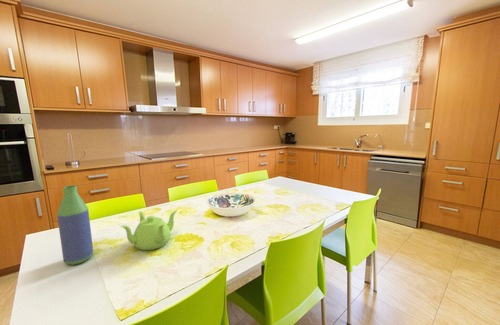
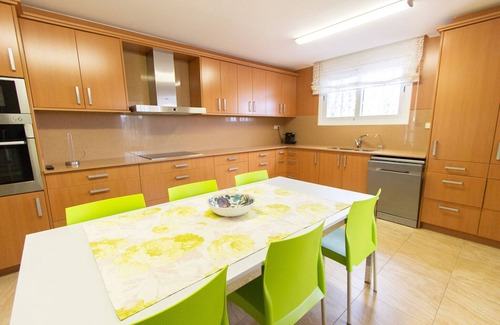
- bottle [56,185,94,265]
- teapot [120,210,178,251]
